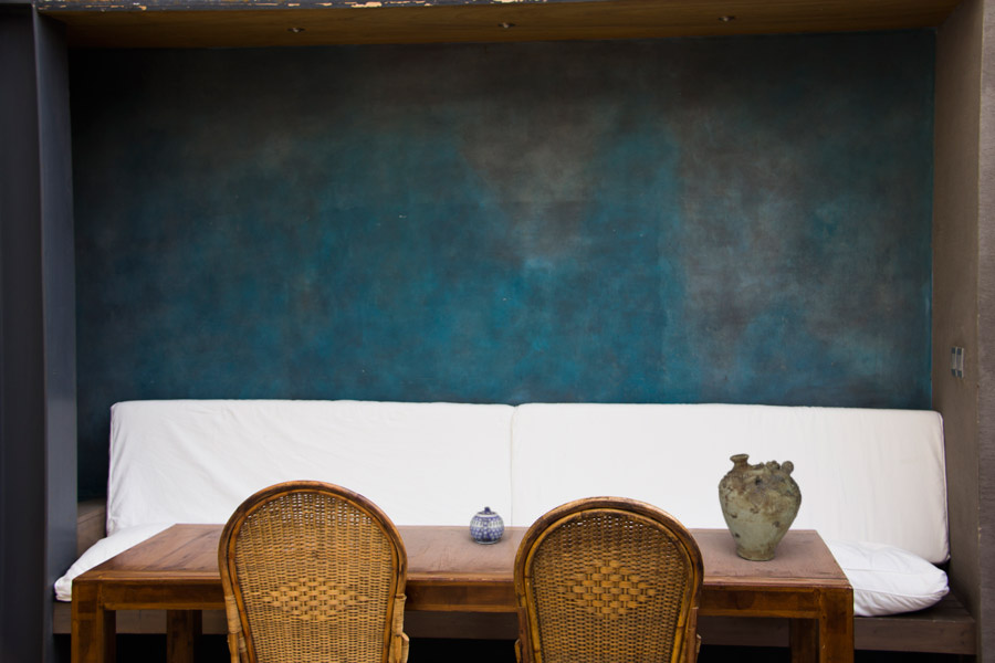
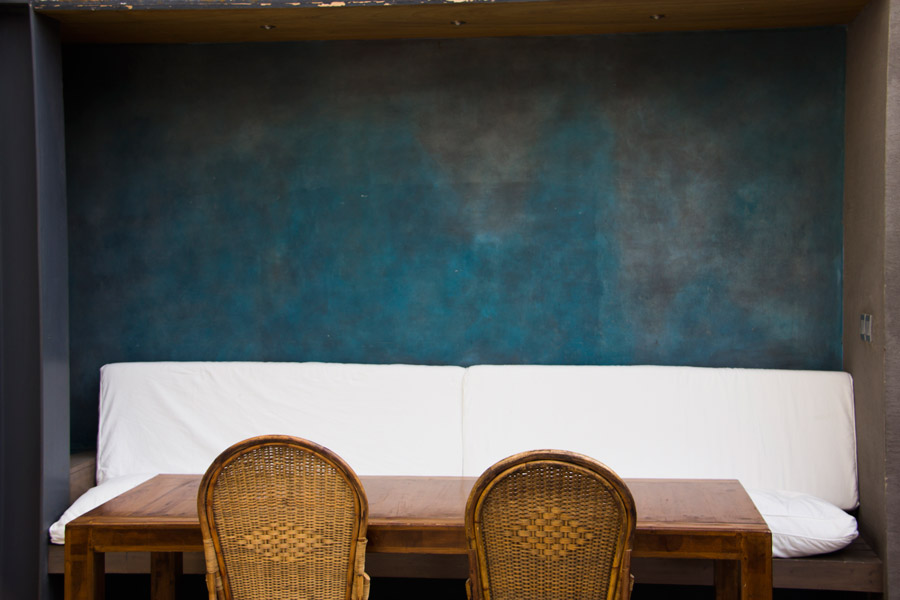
- vase [718,453,803,562]
- teapot [469,506,505,545]
